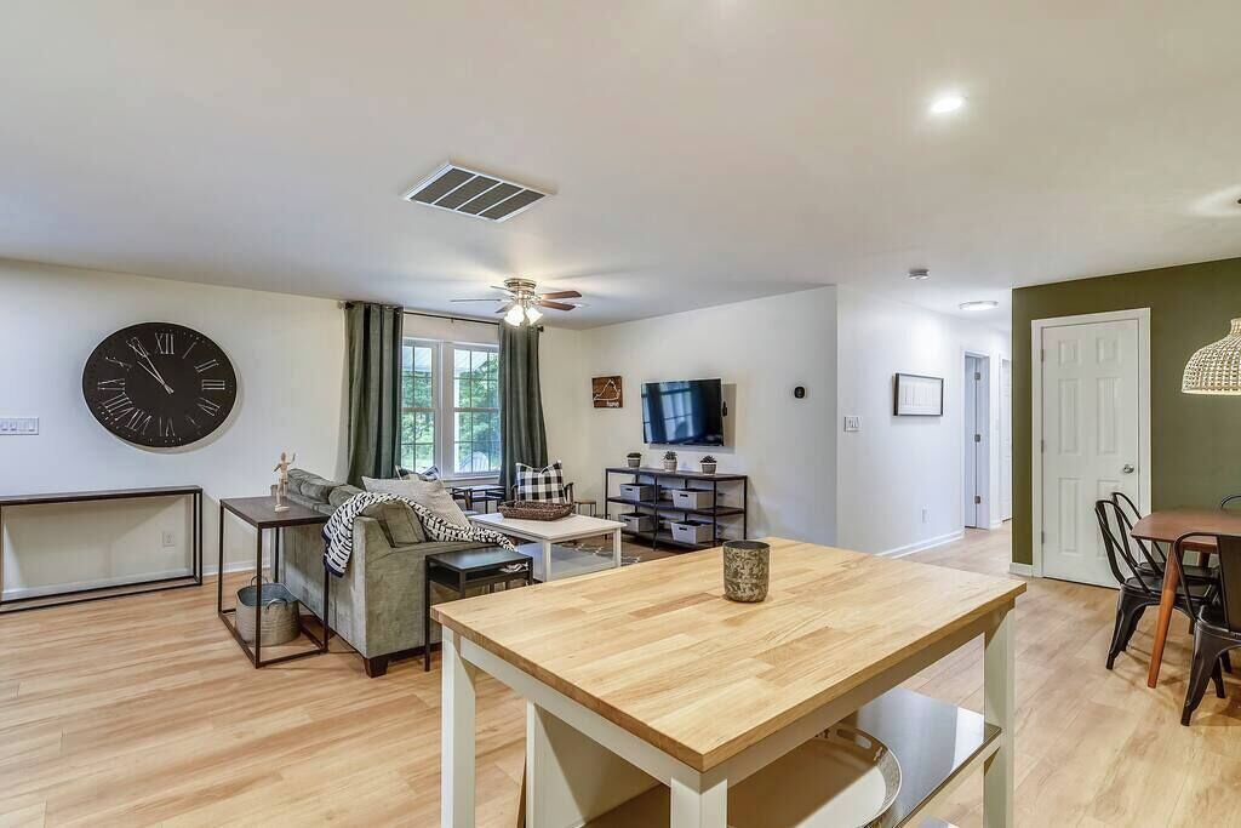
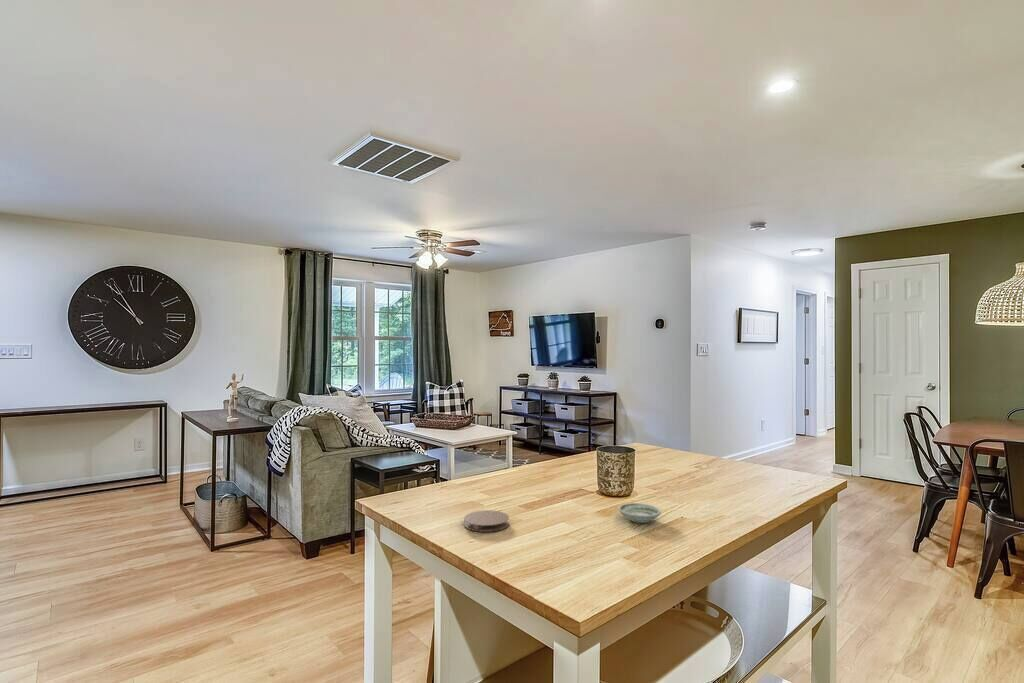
+ coaster [463,509,510,533]
+ saucer [617,502,662,524]
